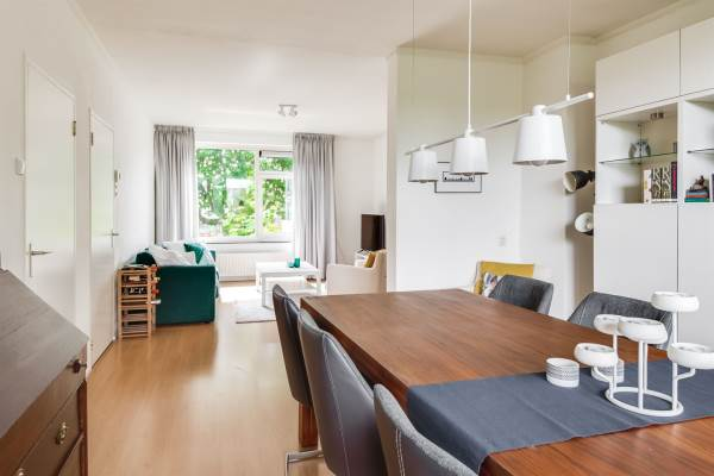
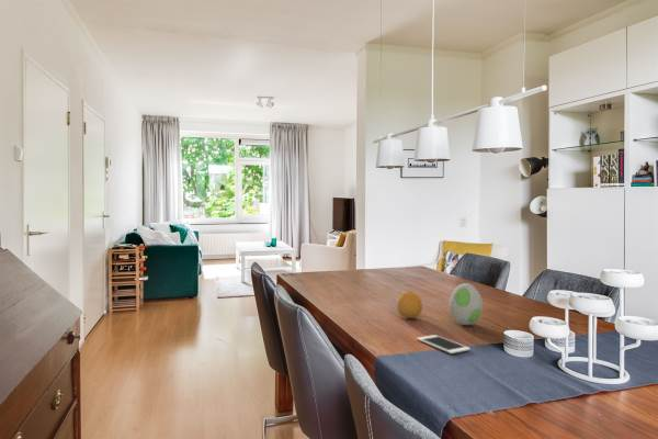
+ decorative egg [447,282,484,326]
+ fruit [396,291,423,319]
+ cell phone [416,334,472,354]
